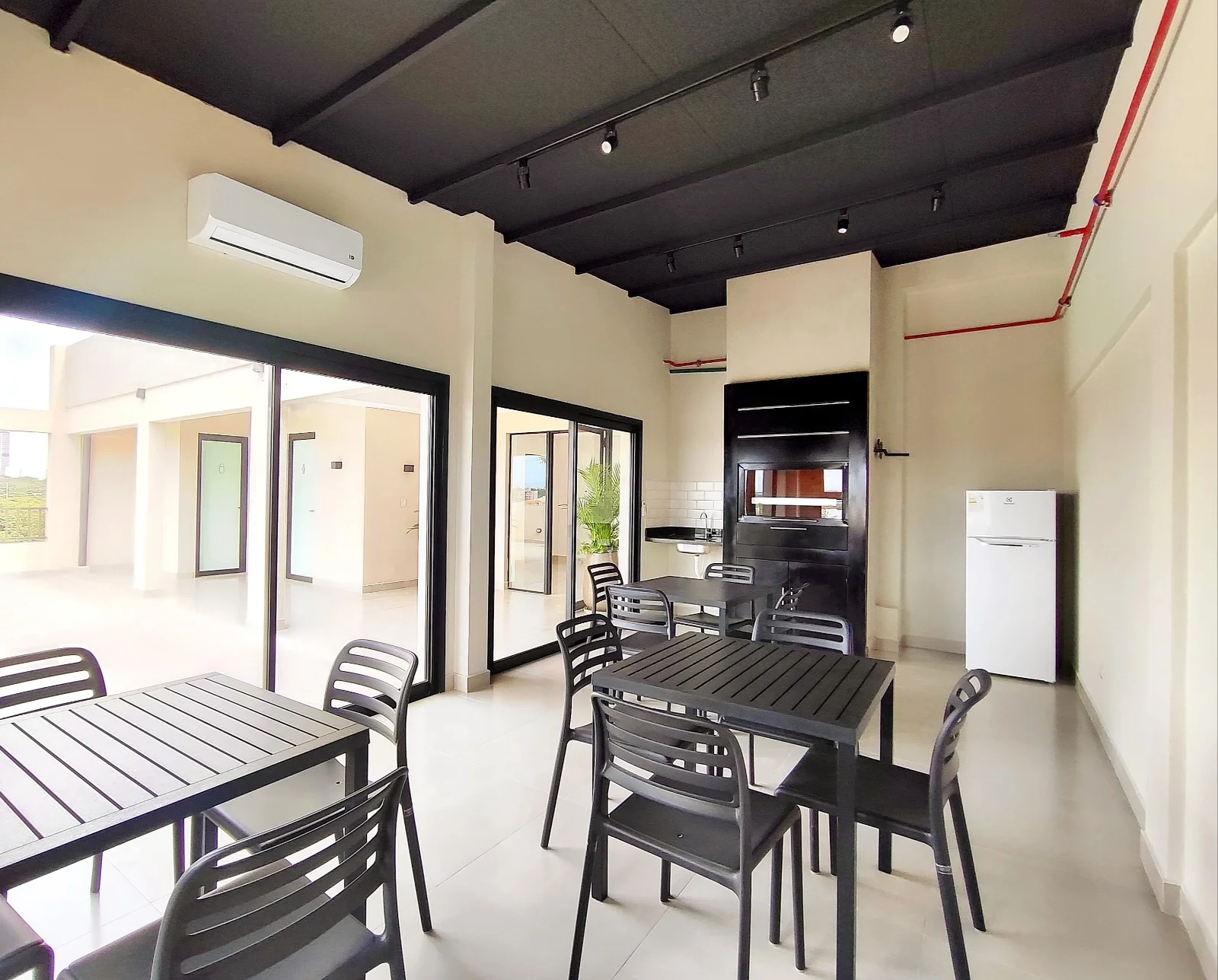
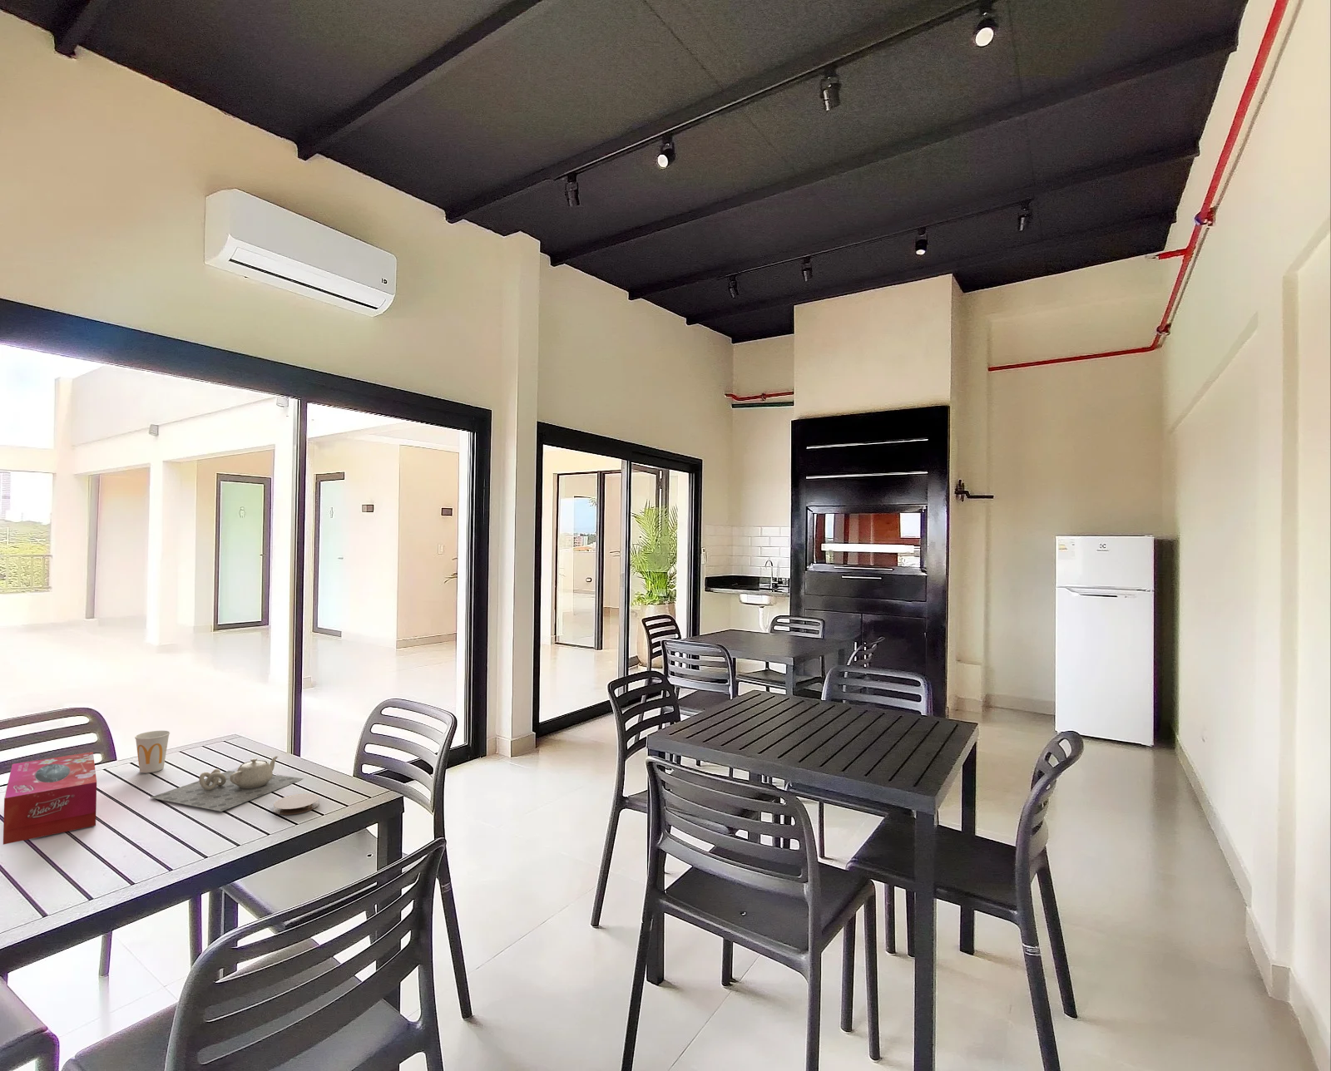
+ coaster [273,792,320,815]
+ teapot [151,755,305,812]
+ cup [134,730,170,774]
+ tissue box [2,751,97,845]
